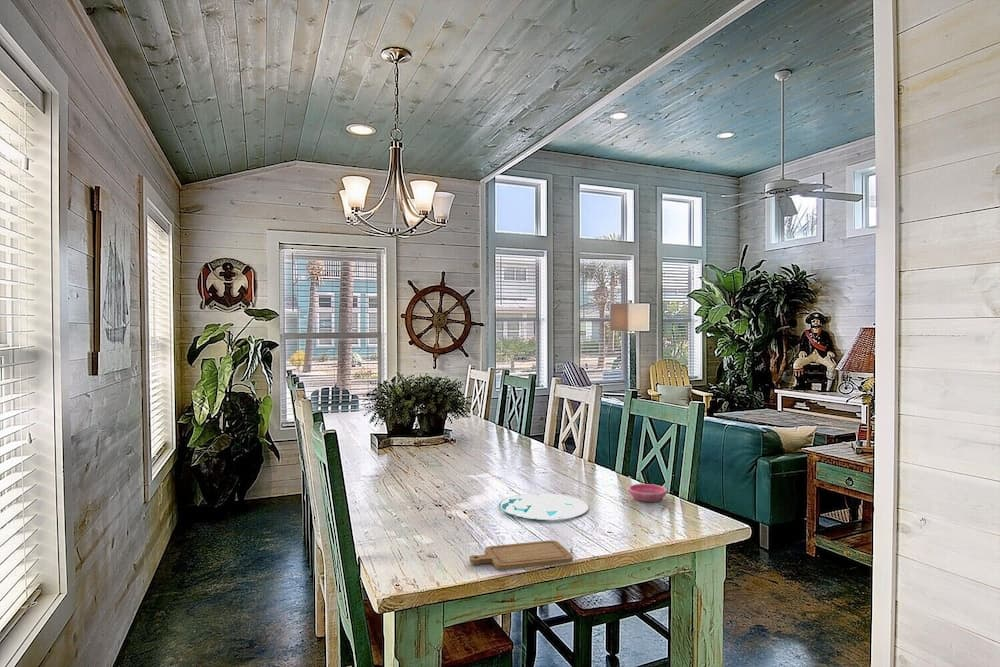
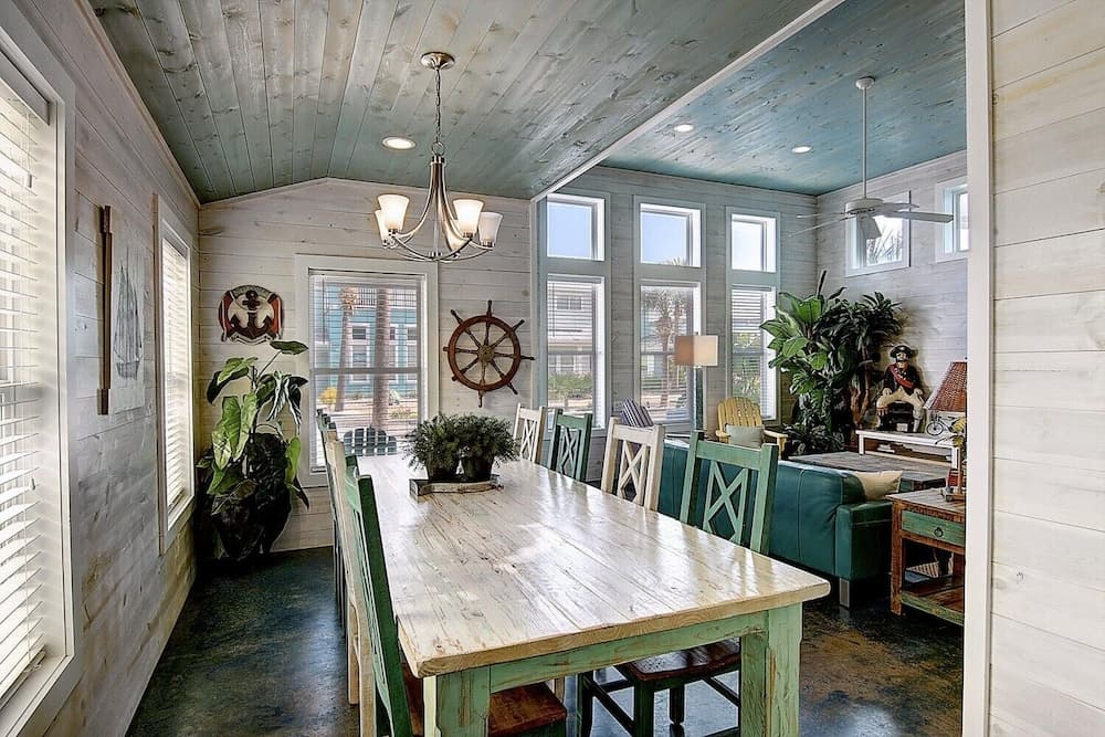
- chopping board [469,539,574,571]
- saucer [627,483,668,503]
- plate [498,492,589,520]
